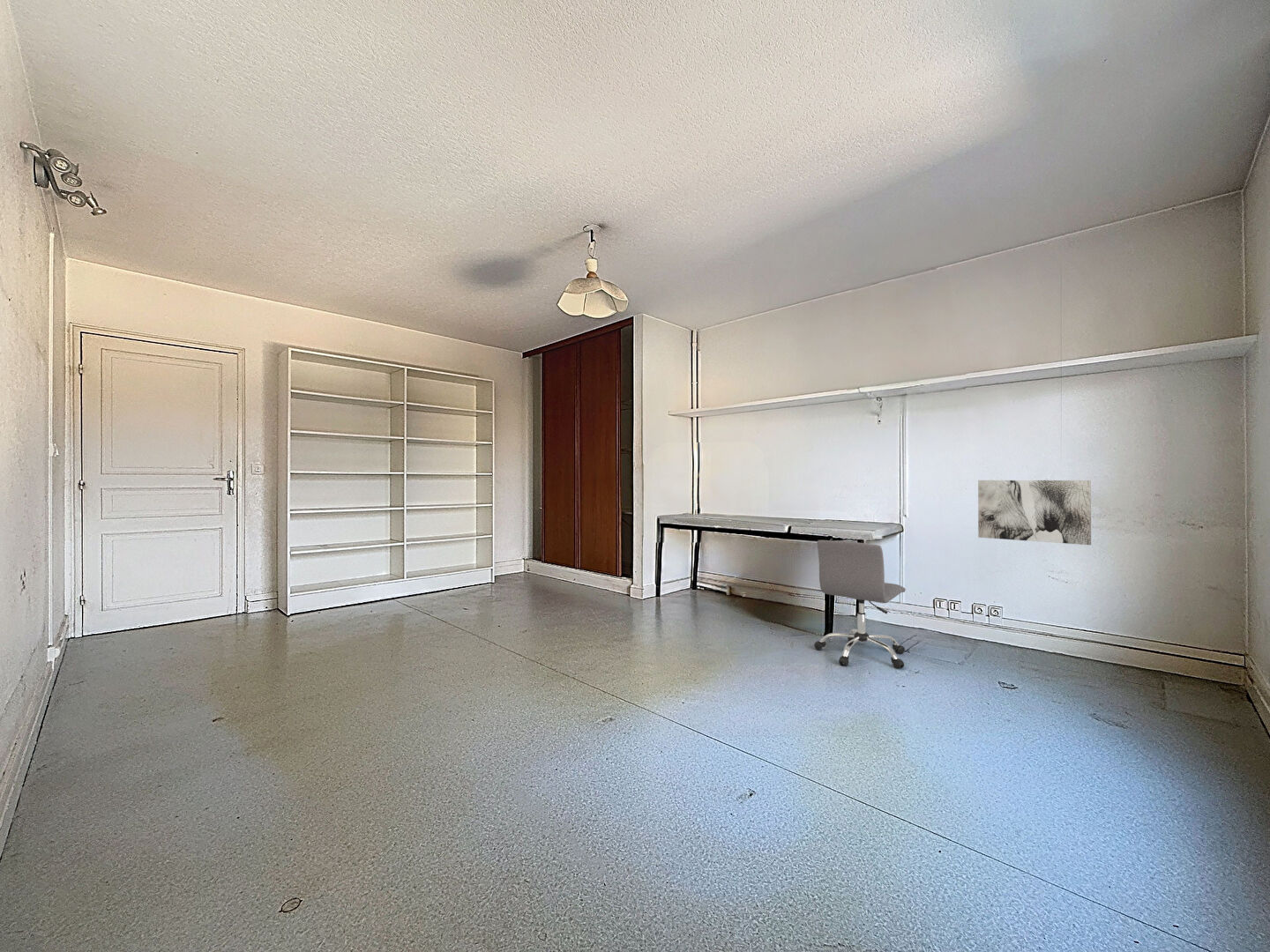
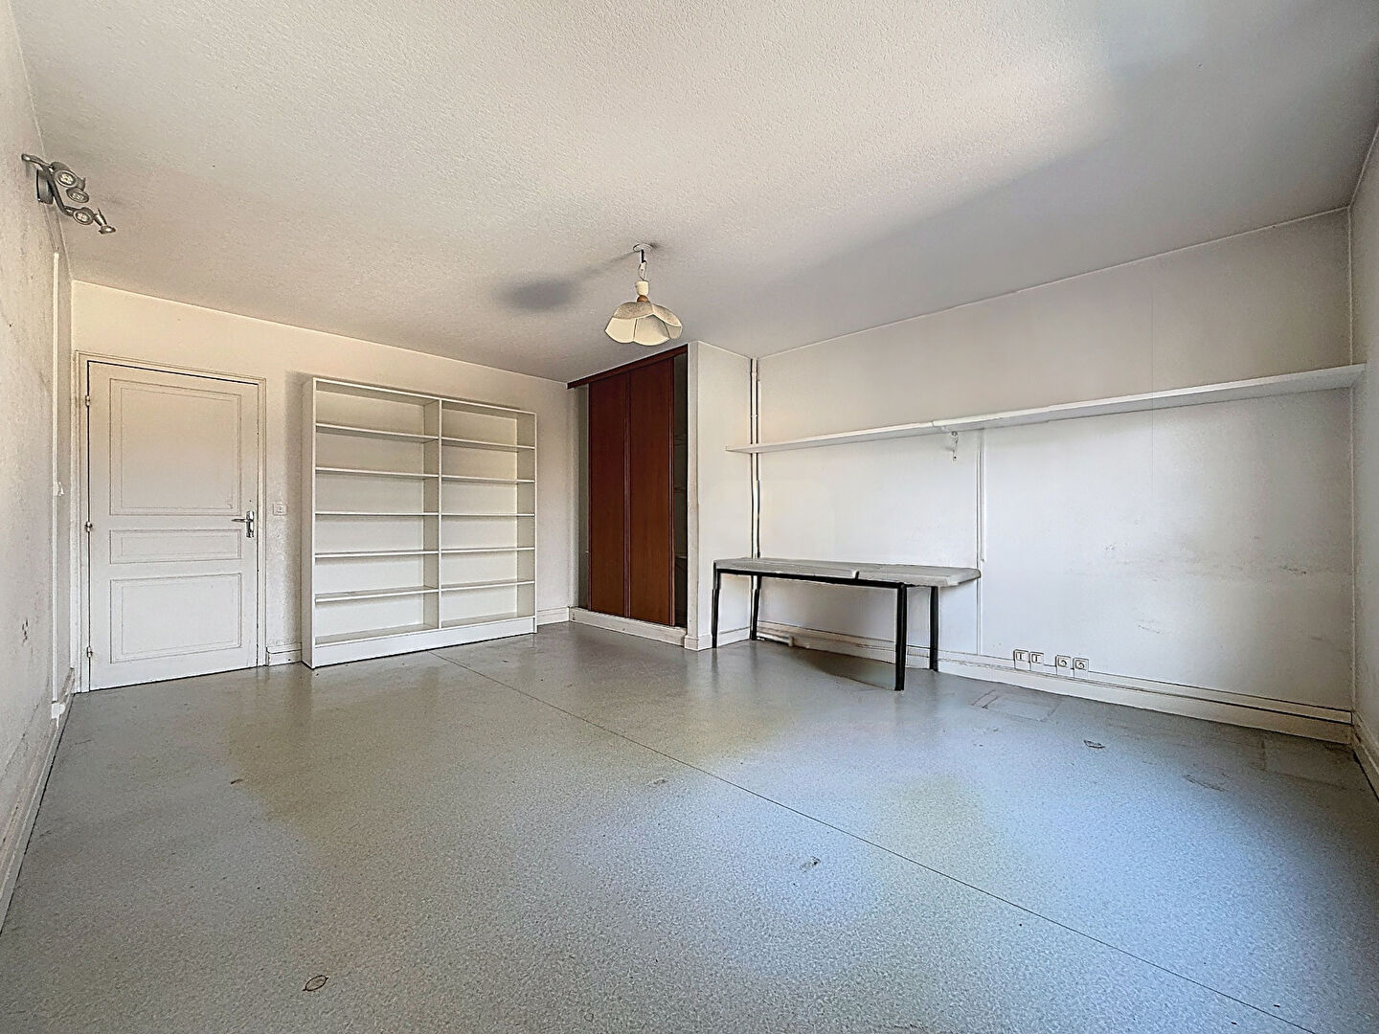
- wall art [977,480,1092,546]
- chair [813,539,907,670]
